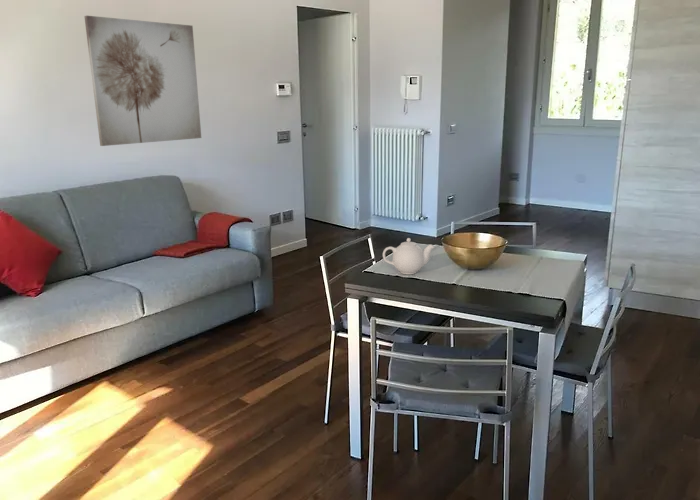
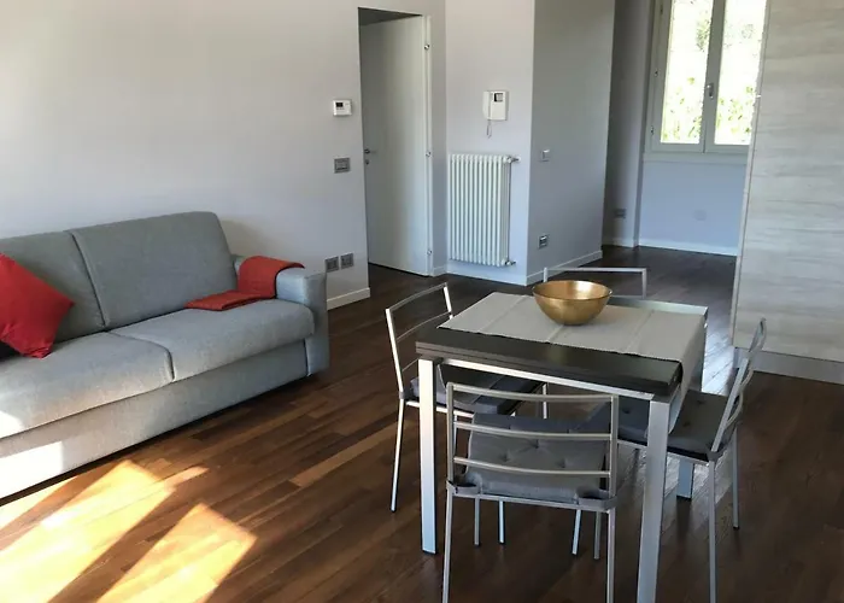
- wall art [83,15,202,147]
- teapot [382,237,436,275]
